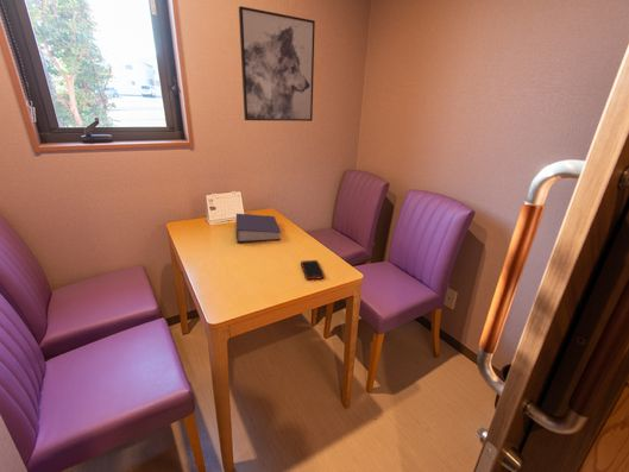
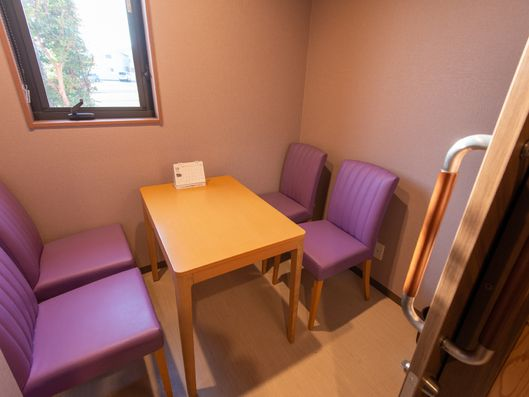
- wall art [238,5,316,122]
- cell phone [300,259,326,281]
- book [235,213,282,244]
